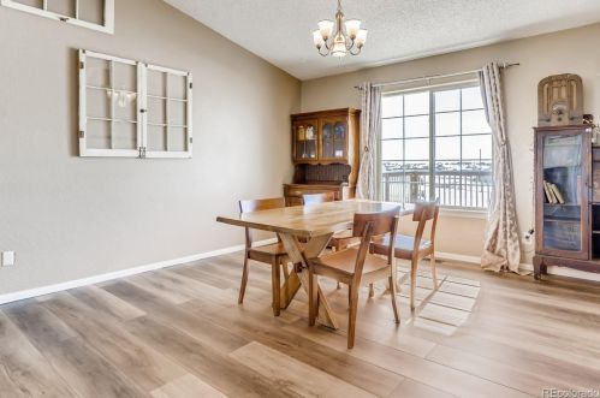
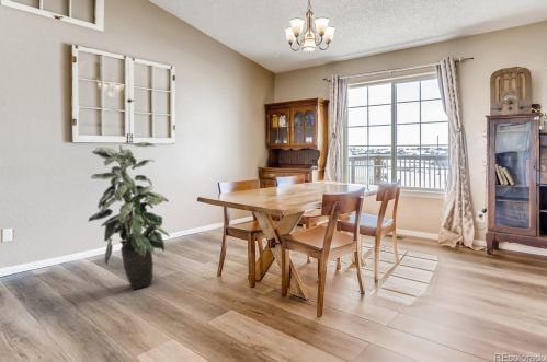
+ indoor plant [87,141,171,291]
